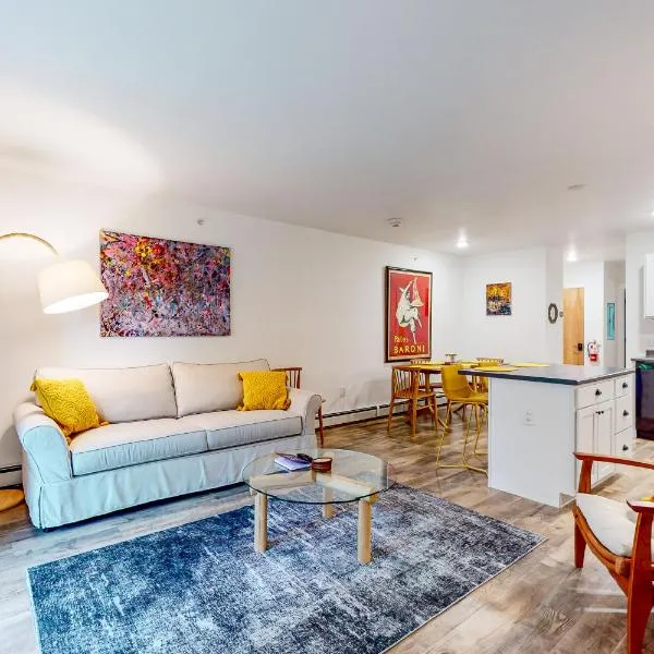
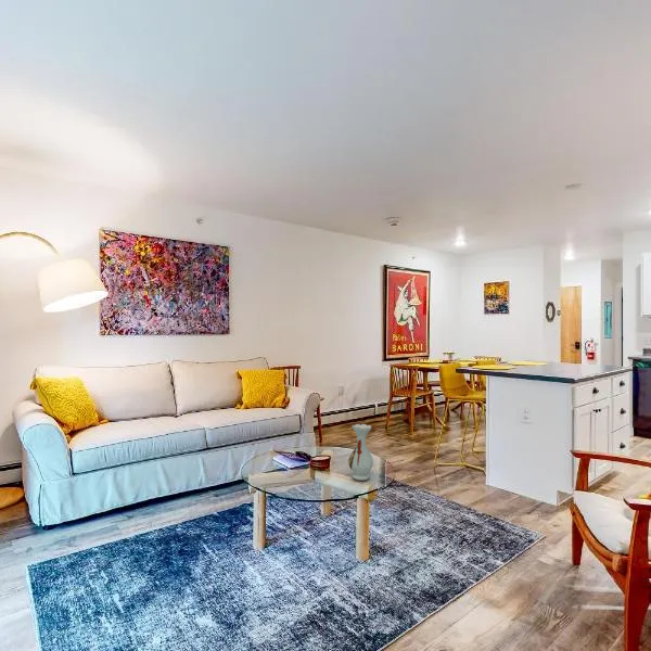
+ vase [347,423,374,482]
